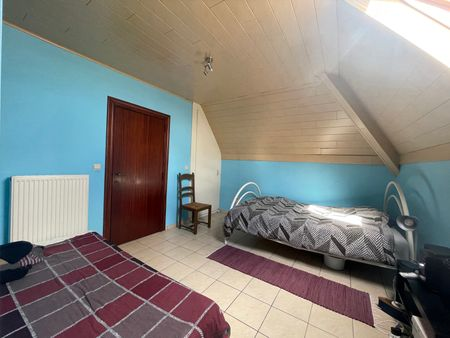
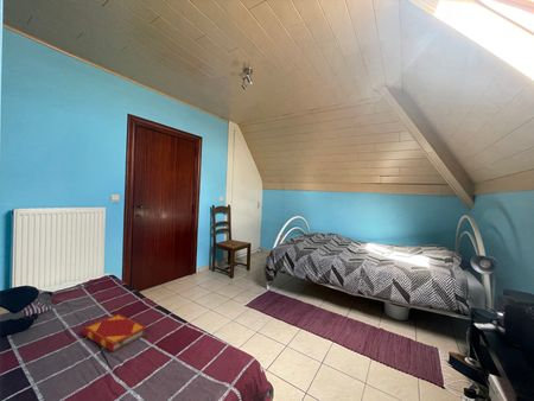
+ hardback book [82,313,148,354]
